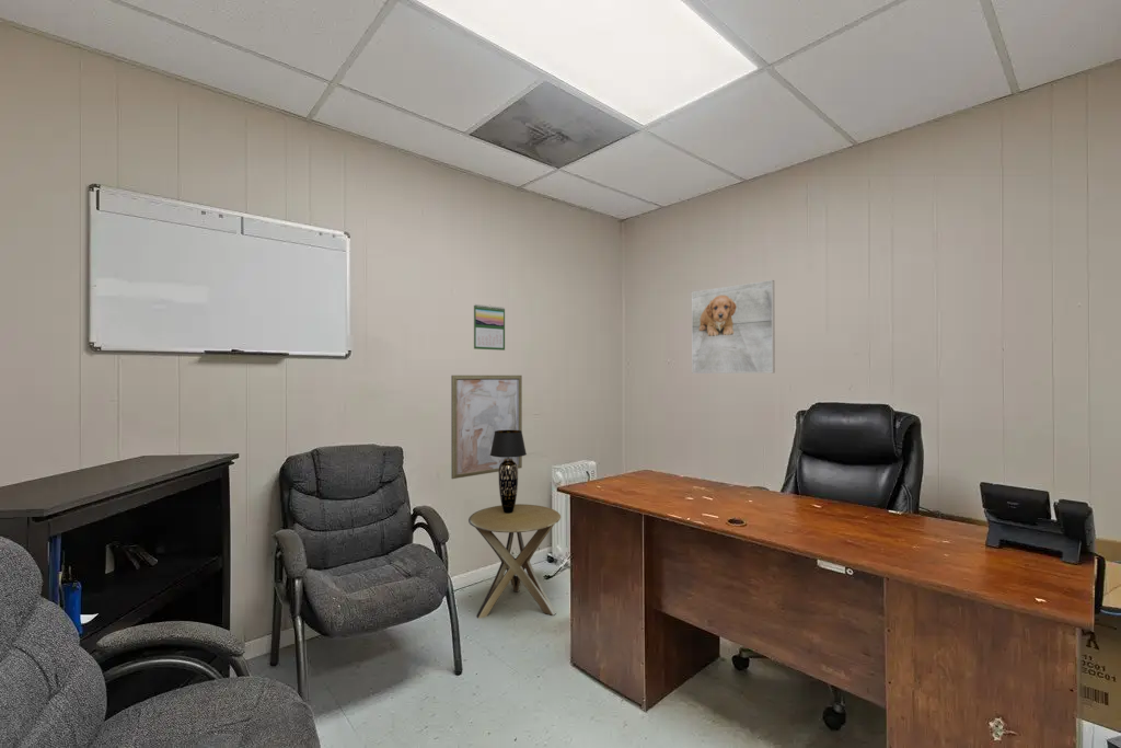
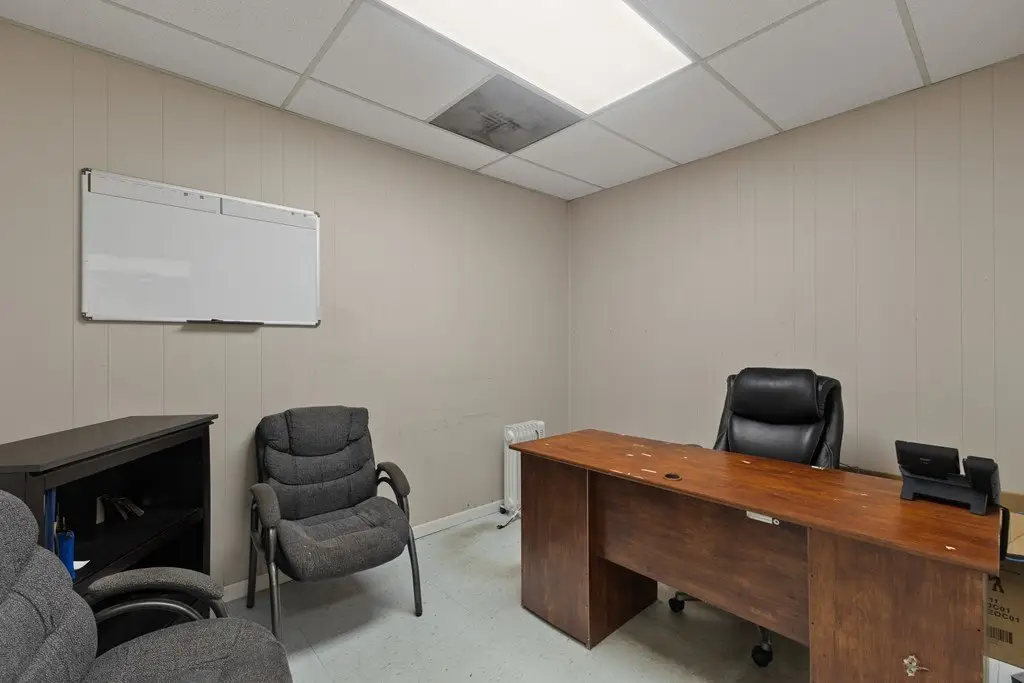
- side table [467,503,562,620]
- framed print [691,279,776,375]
- calendar [473,303,506,352]
- wall art [450,375,523,480]
- table lamp [490,430,528,514]
